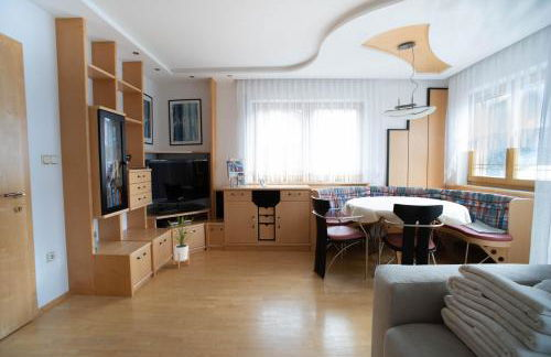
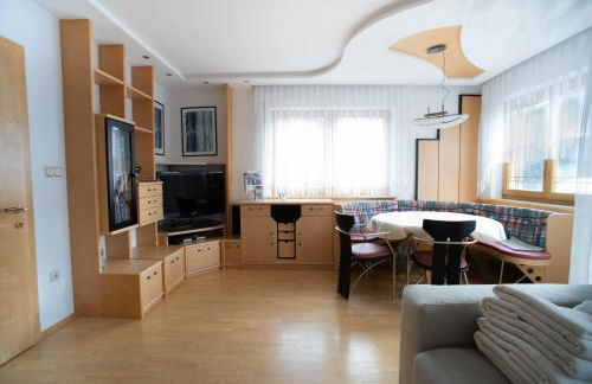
- house plant [166,215,195,269]
